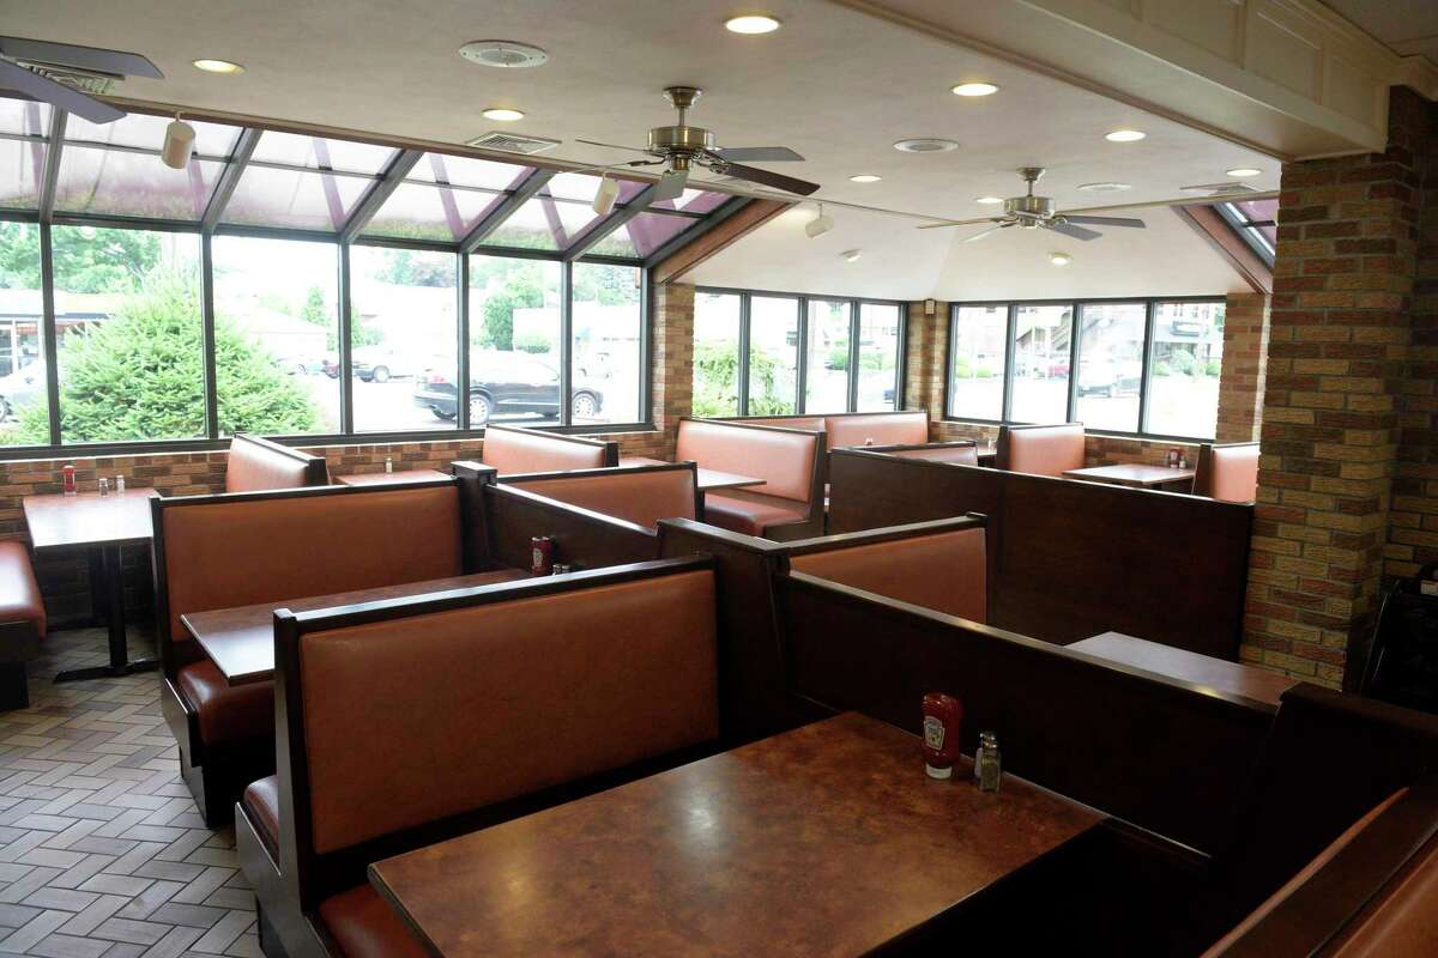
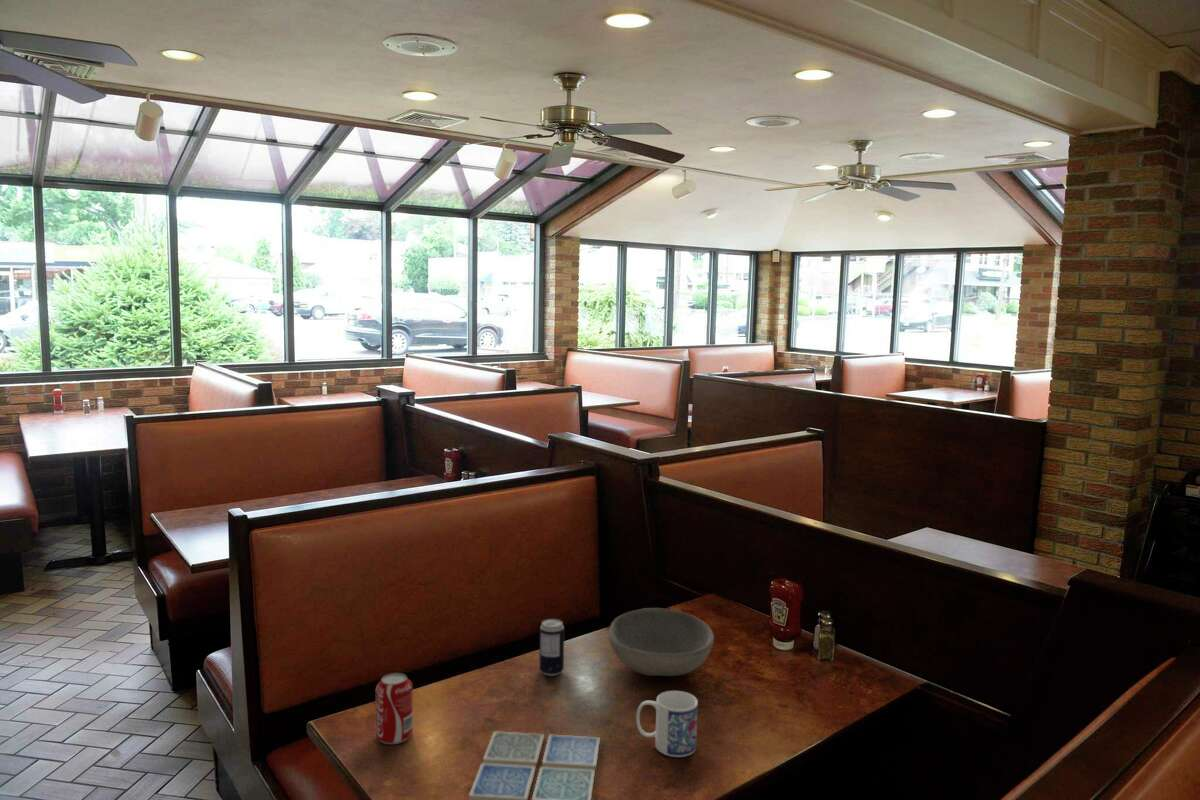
+ beverage can [538,618,565,677]
+ beverage can [375,672,414,745]
+ mug [635,690,699,758]
+ bowl [608,607,715,677]
+ drink coaster [468,730,601,800]
